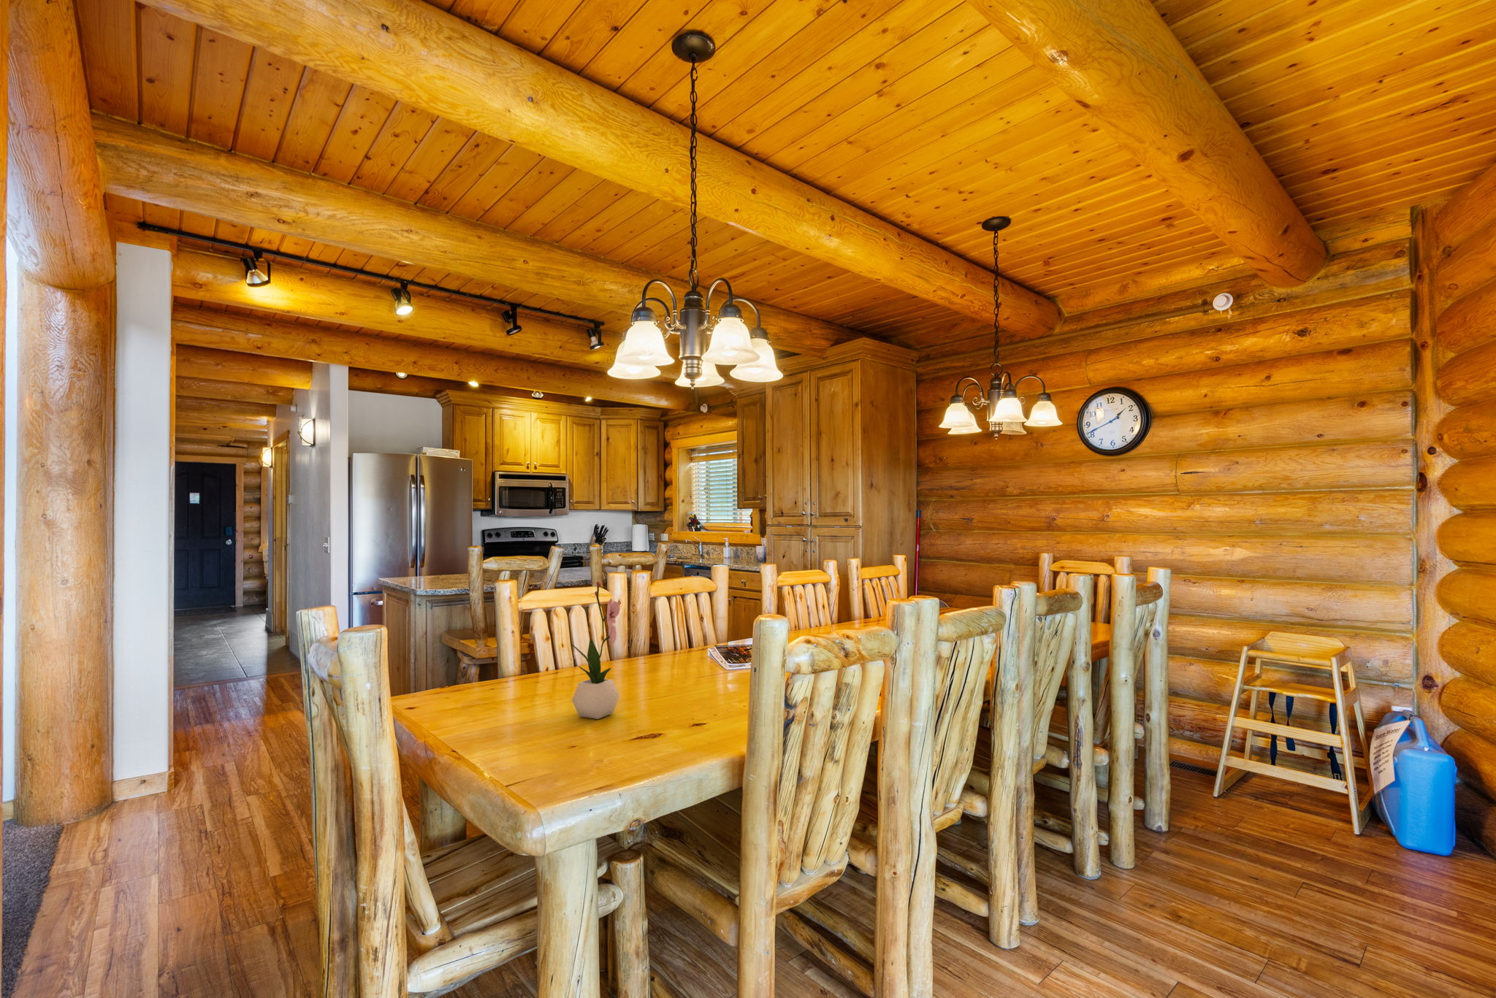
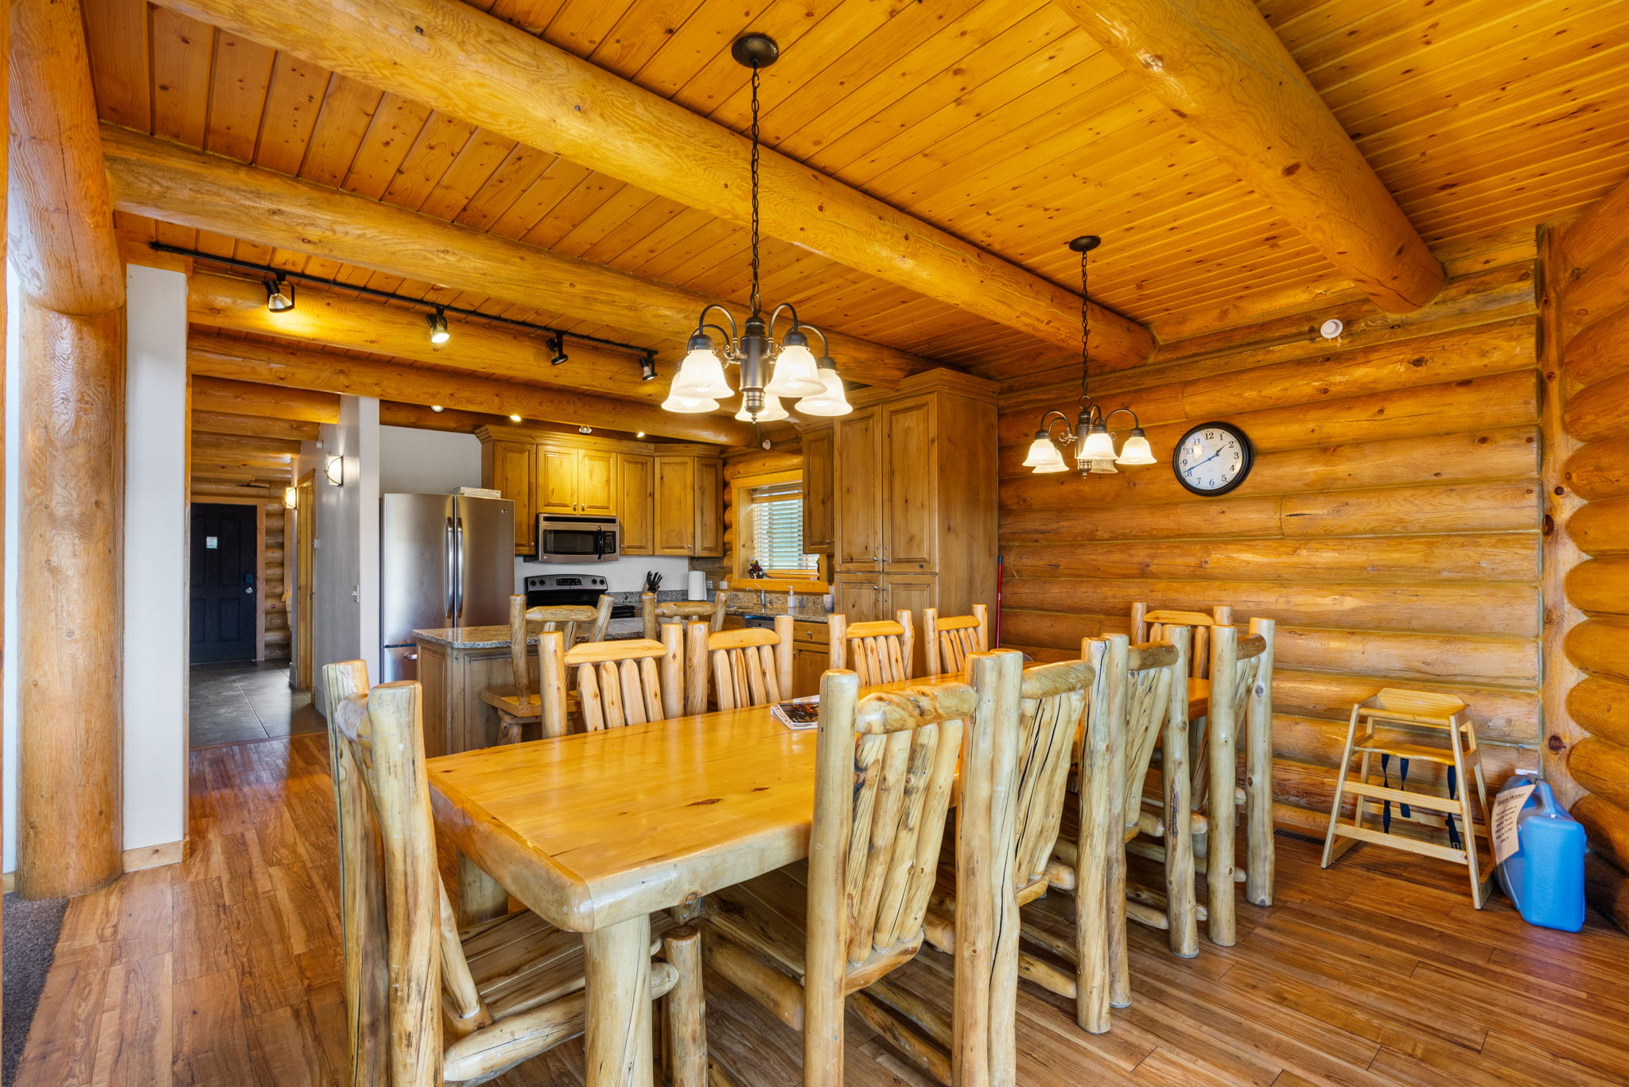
- flower arrangement [571,581,620,720]
